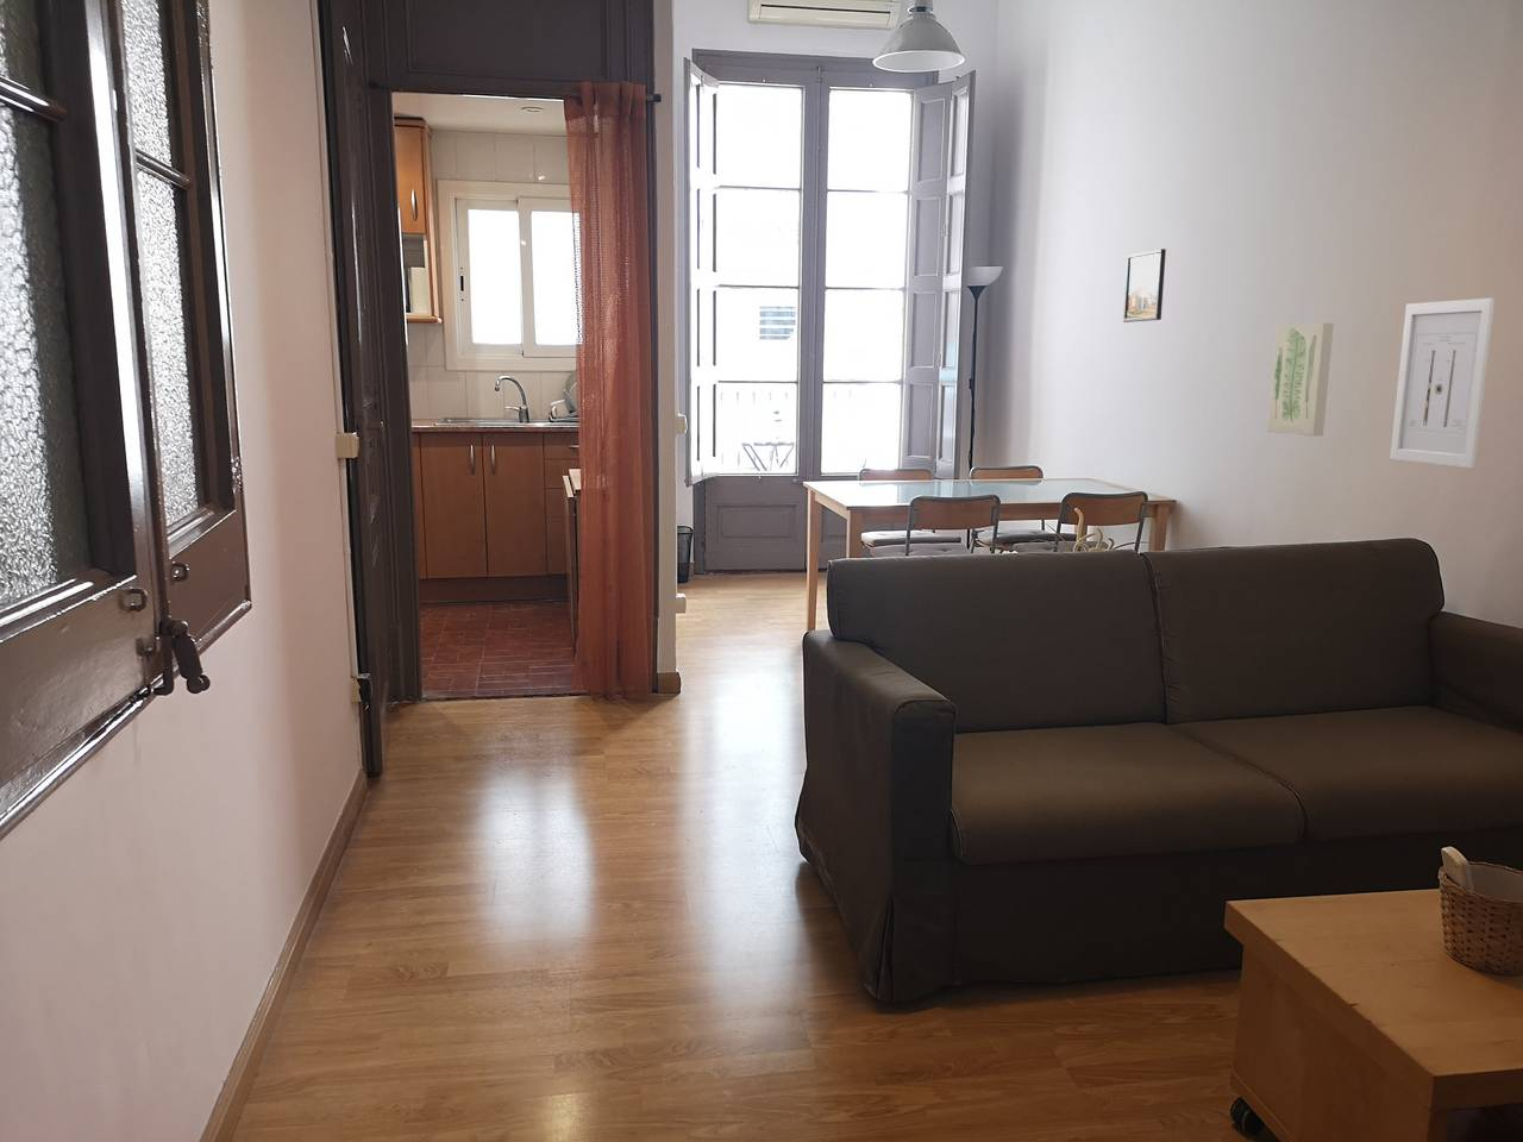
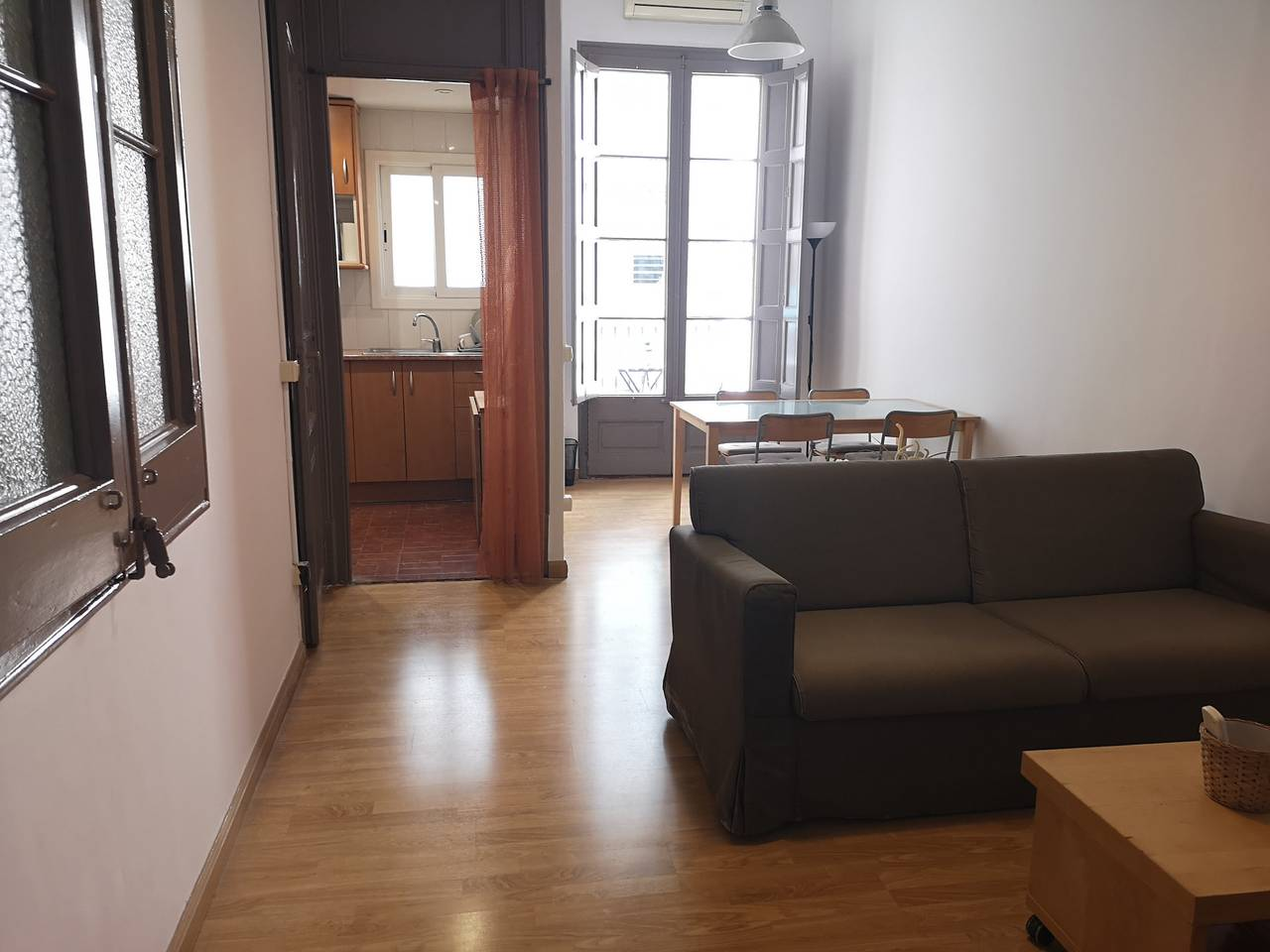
- wall art [1266,323,1335,437]
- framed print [1122,247,1167,324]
- wall art [1389,296,1495,470]
